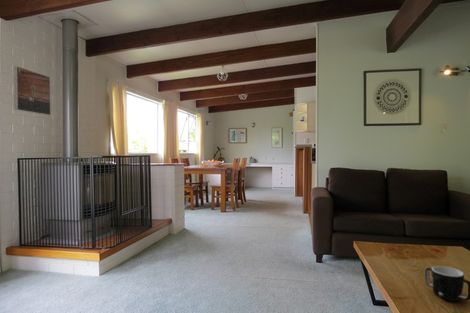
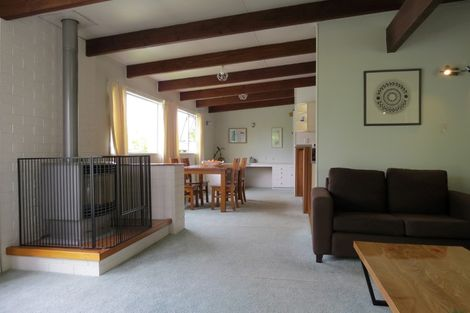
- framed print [13,65,52,116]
- mug [424,265,470,302]
